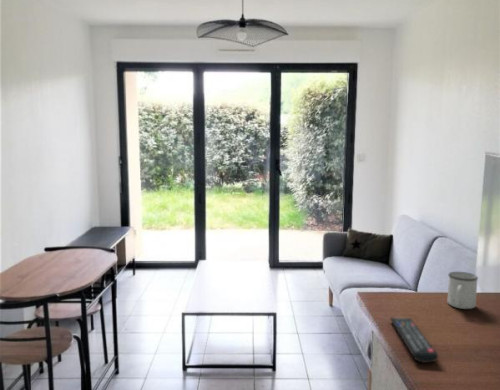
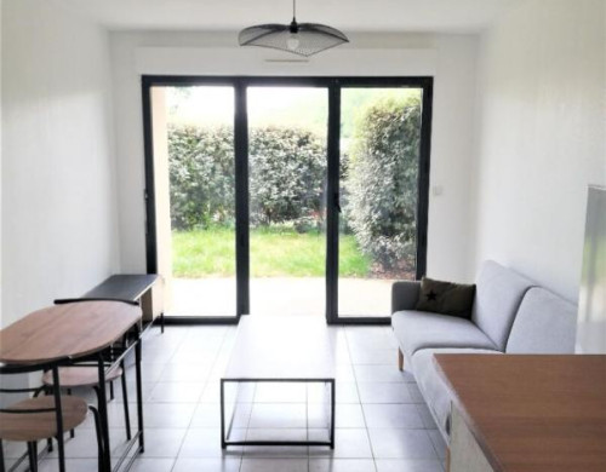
- mug [447,271,479,310]
- remote control [389,317,439,364]
